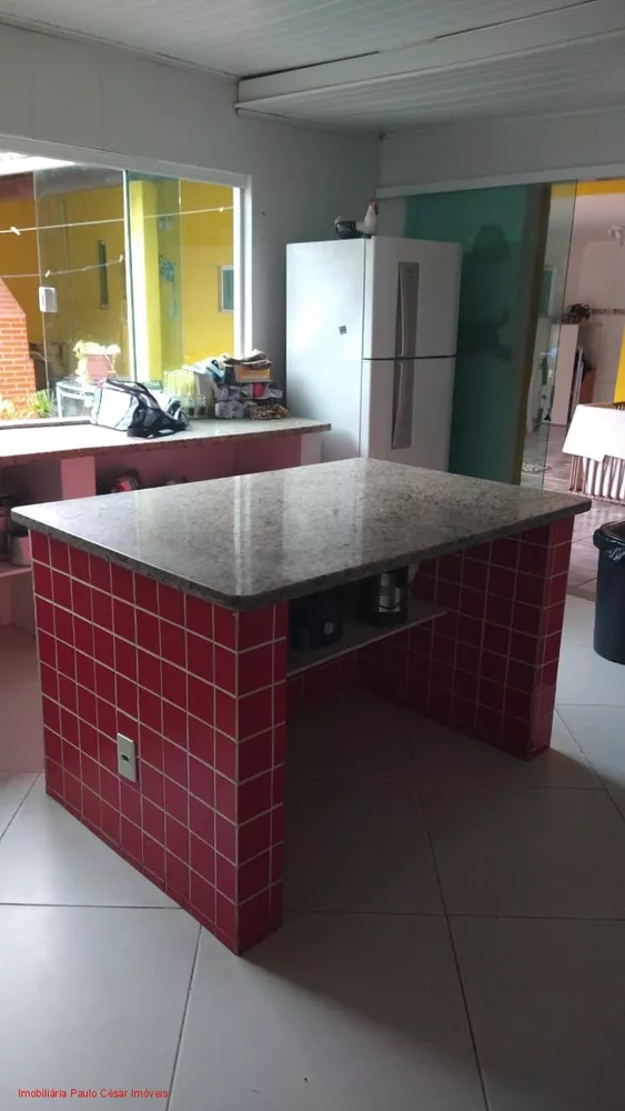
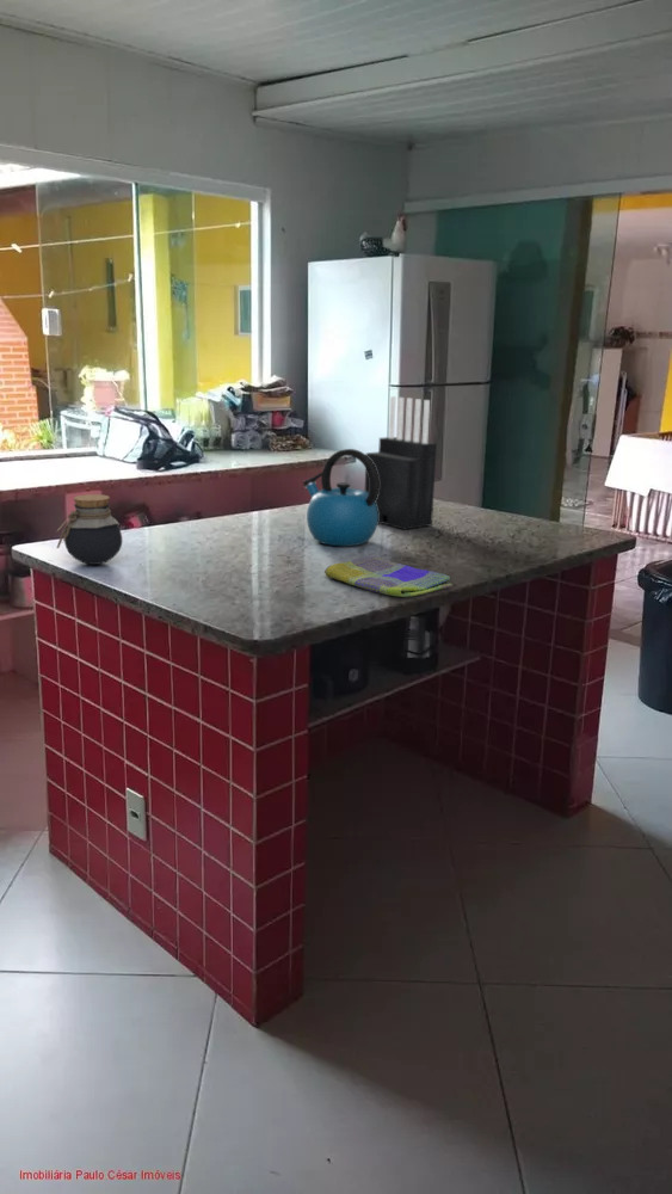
+ dish towel [323,554,454,598]
+ jar [56,493,124,566]
+ kettle [302,448,380,547]
+ knife block [364,395,438,531]
